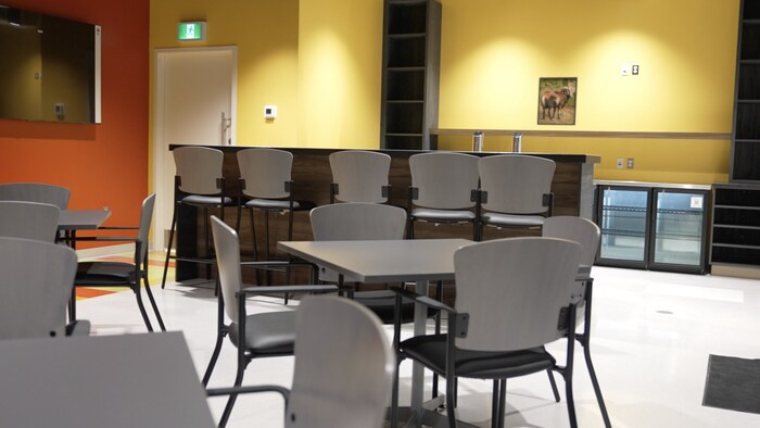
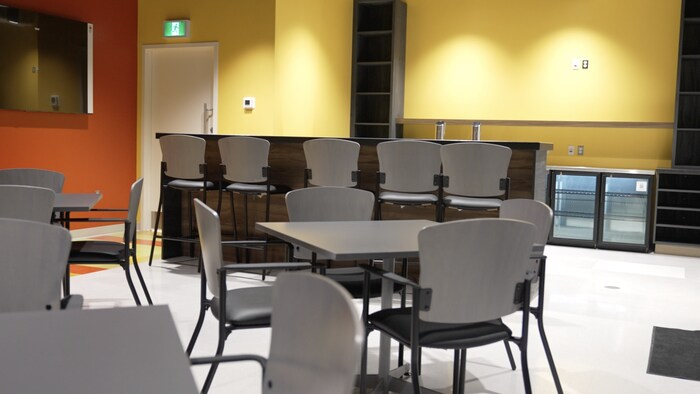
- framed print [536,76,579,126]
